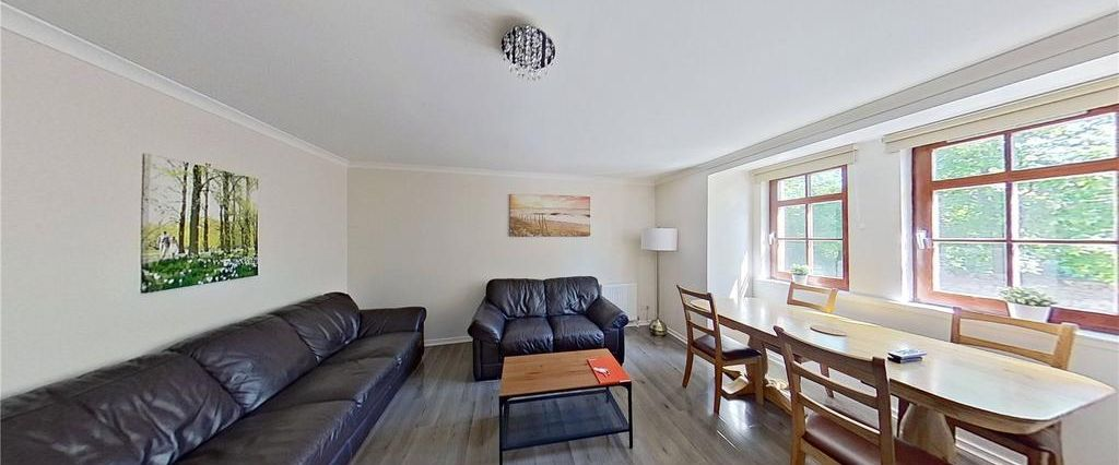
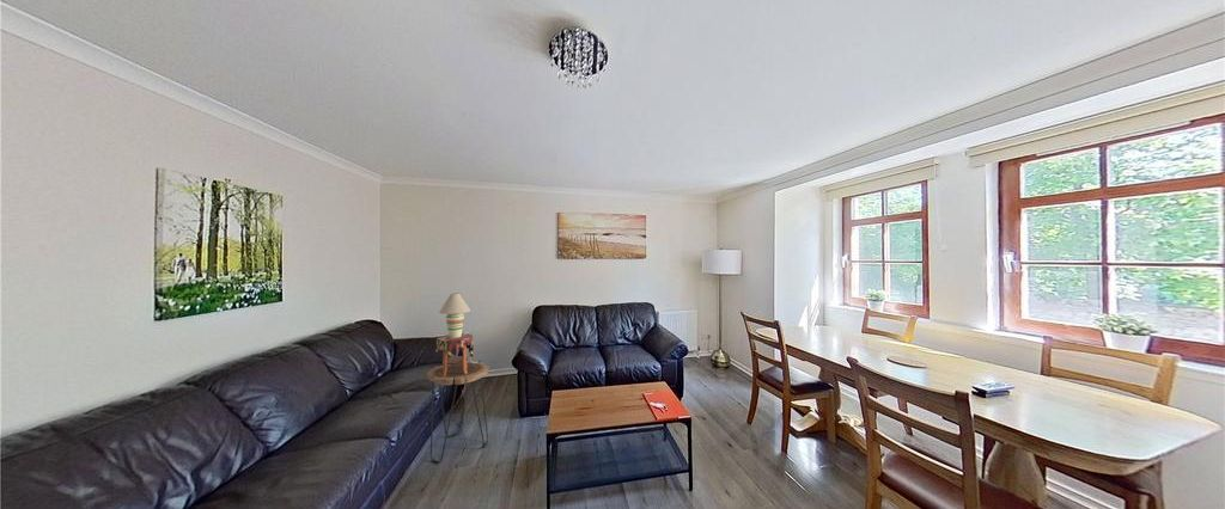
+ side table [426,360,490,464]
+ table lamp [434,292,482,376]
